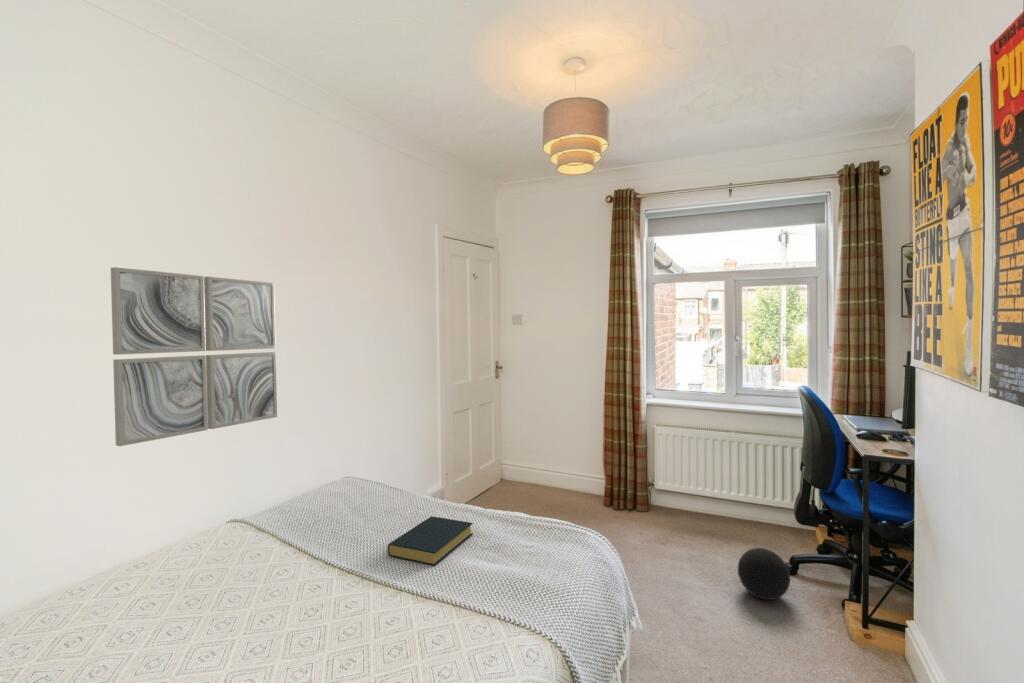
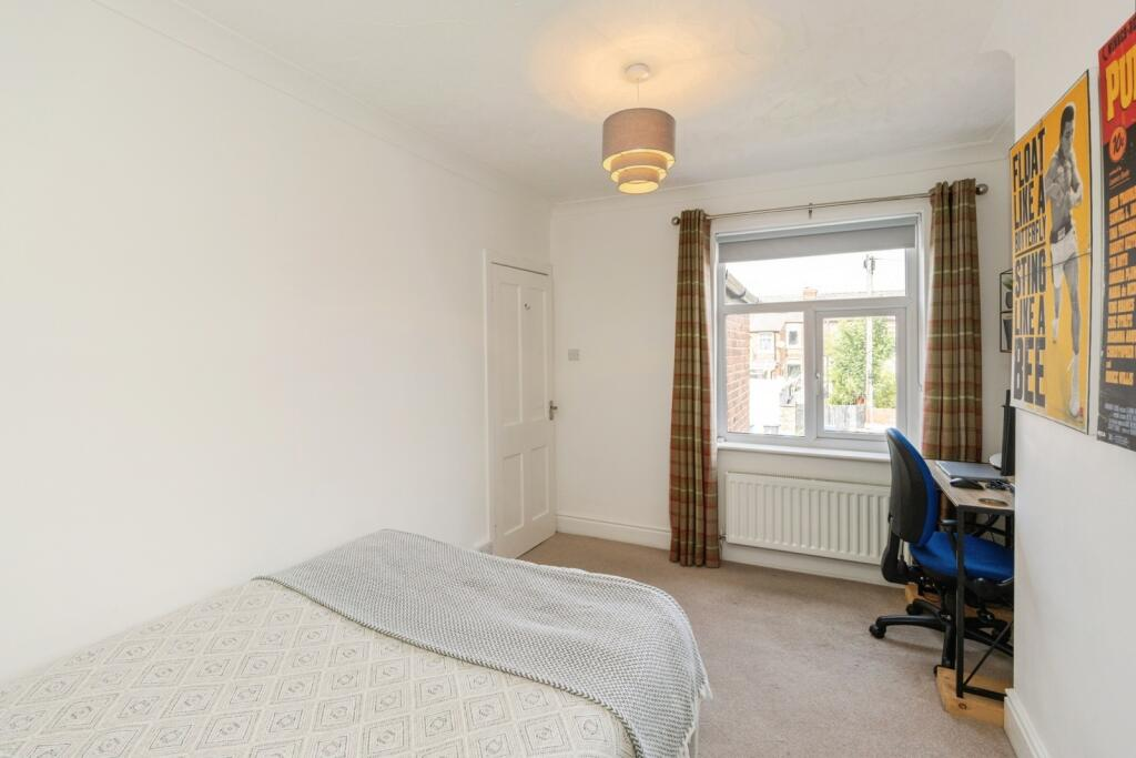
- ball [737,547,791,601]
- wall art [110,266,278,447]
- hardback book [387,515,474,567]
